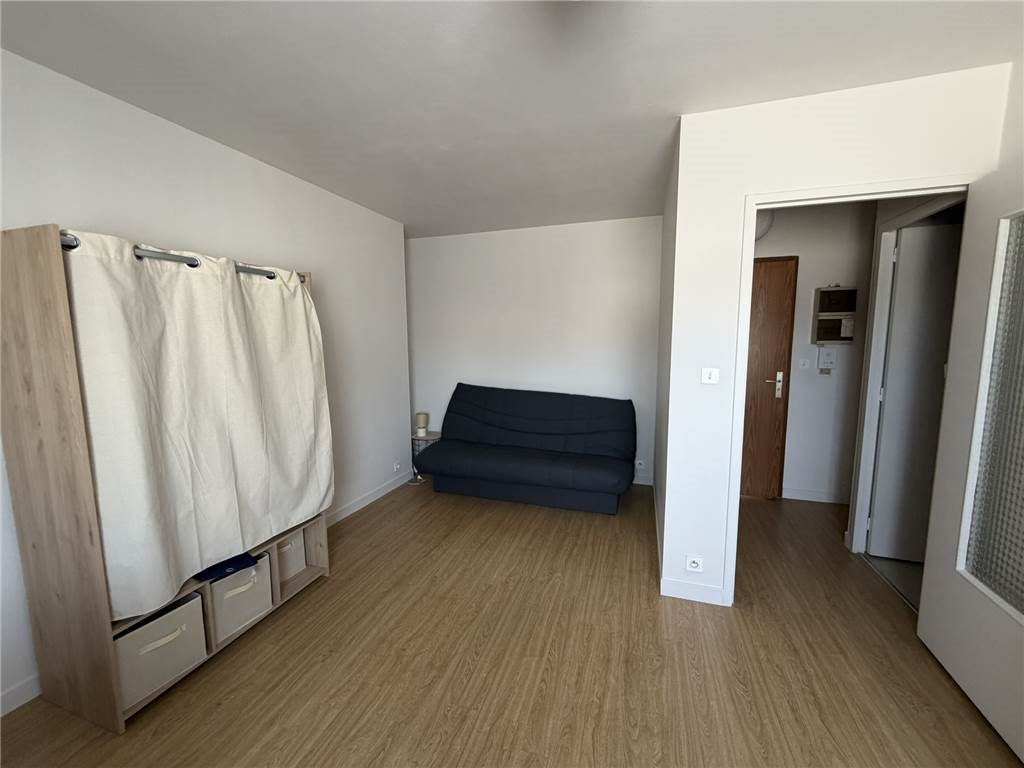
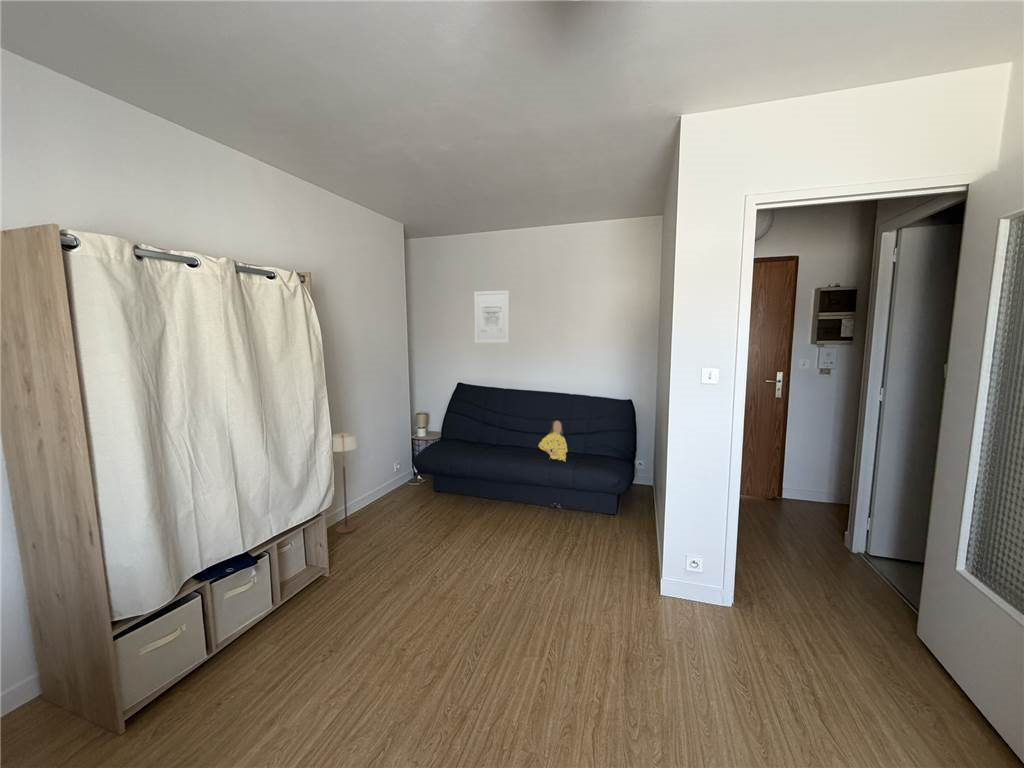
+ floor lamp [331,419,569,534]
+ wall art [473,289,510,344]
